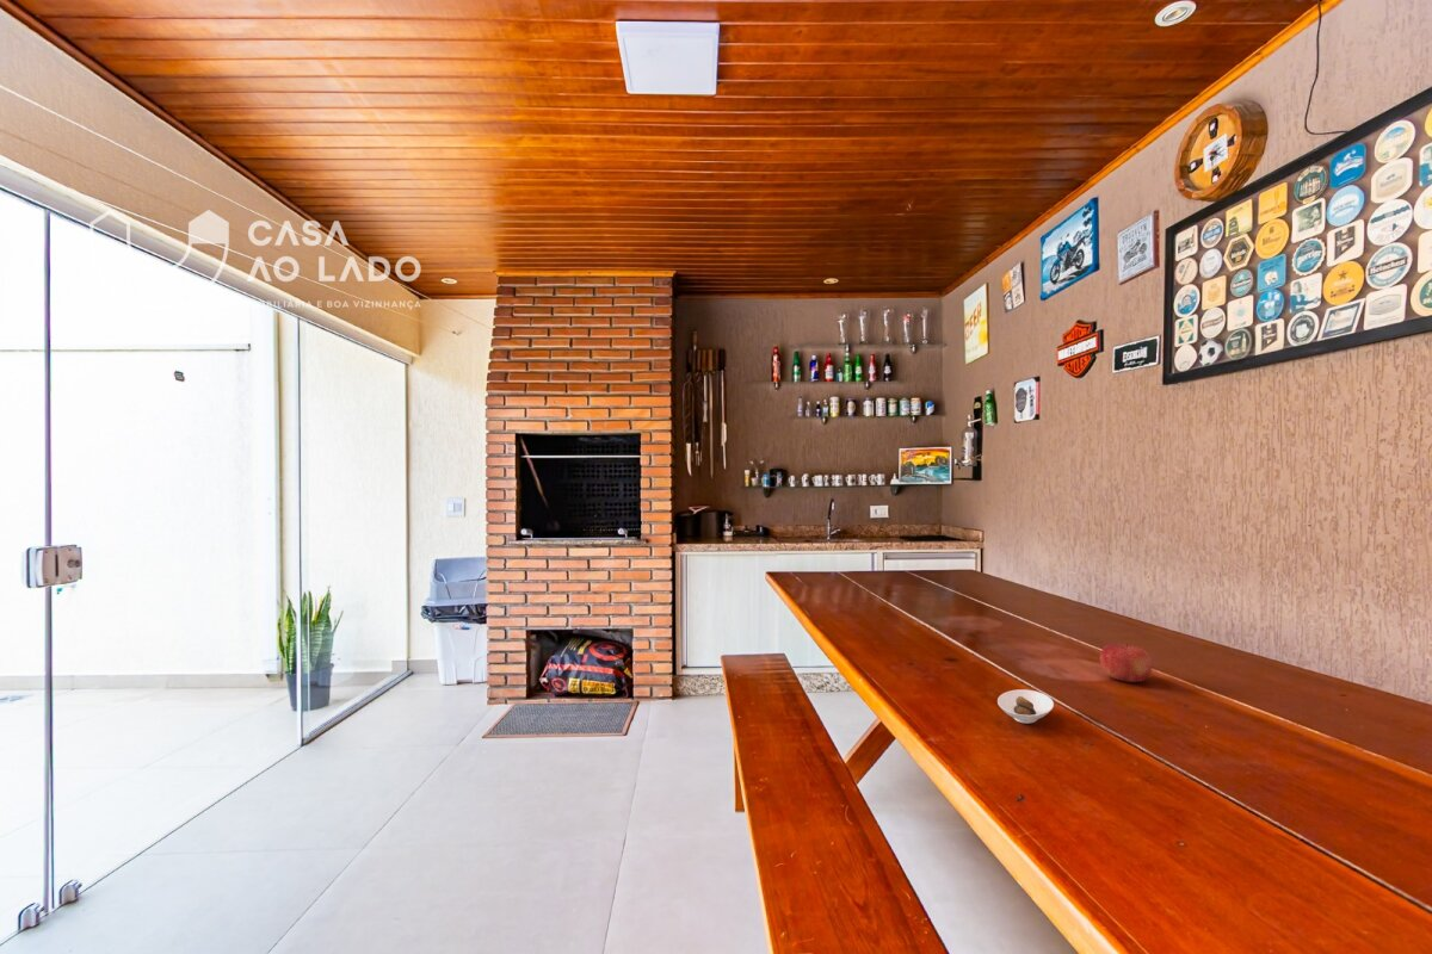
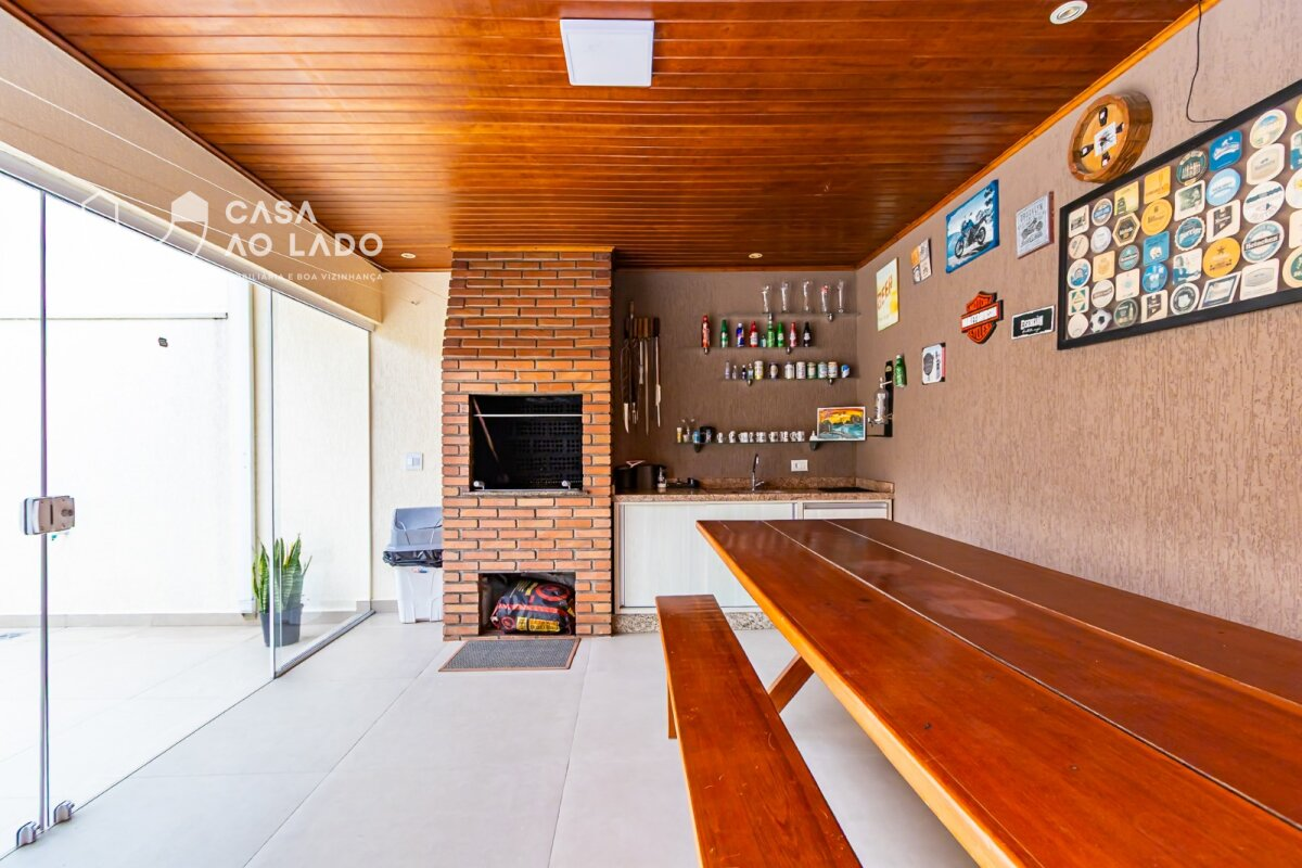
- fruit [1099,642,1154,683]
- saucer [996,688,1055,725]
